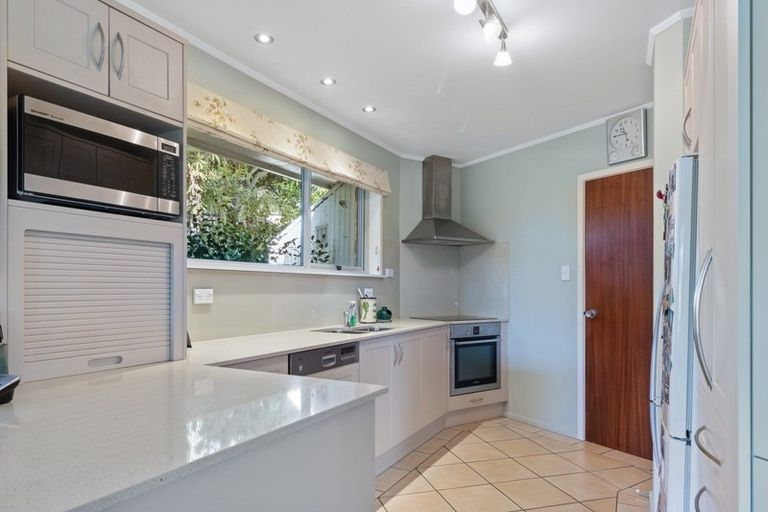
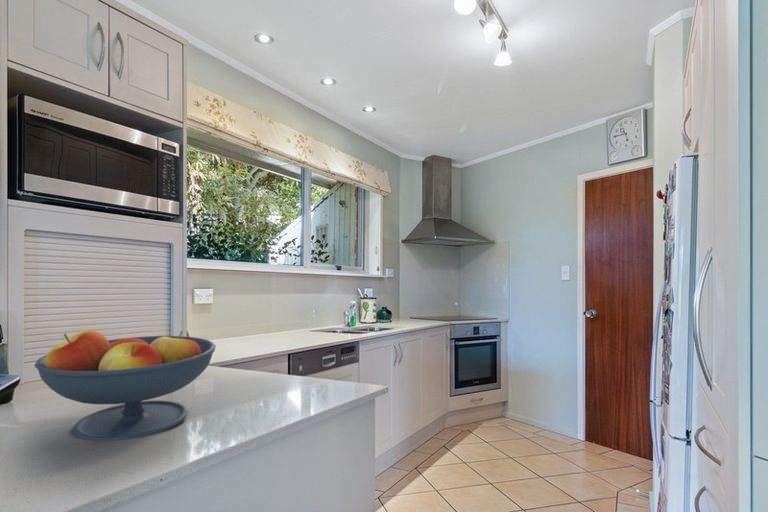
+ fruit bowl [33,330,217,441]
